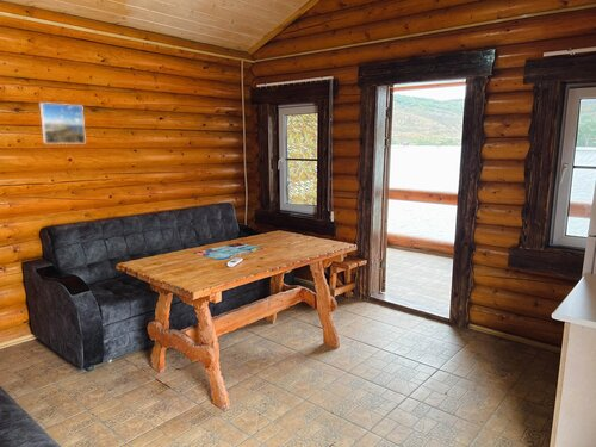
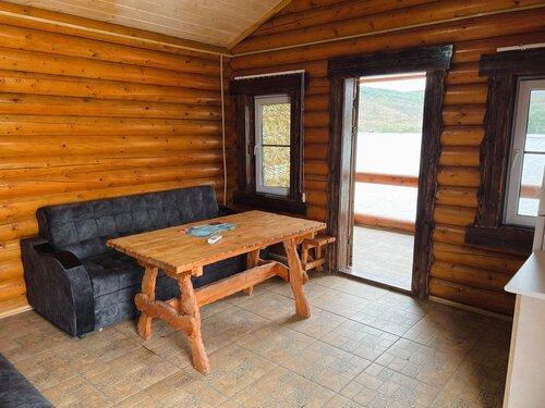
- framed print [38,101,87,145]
